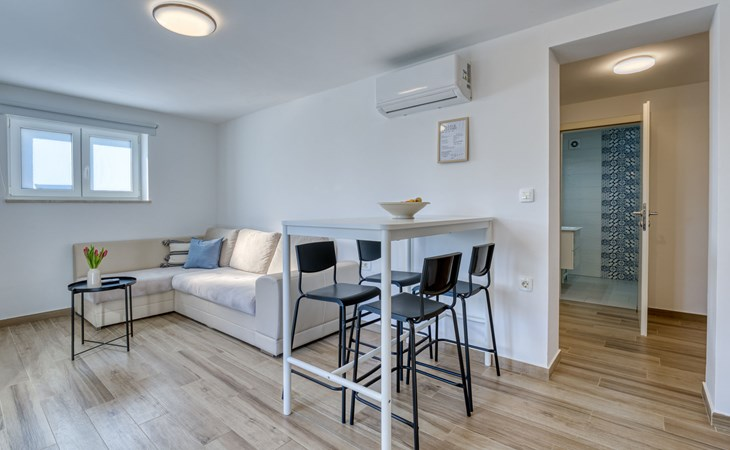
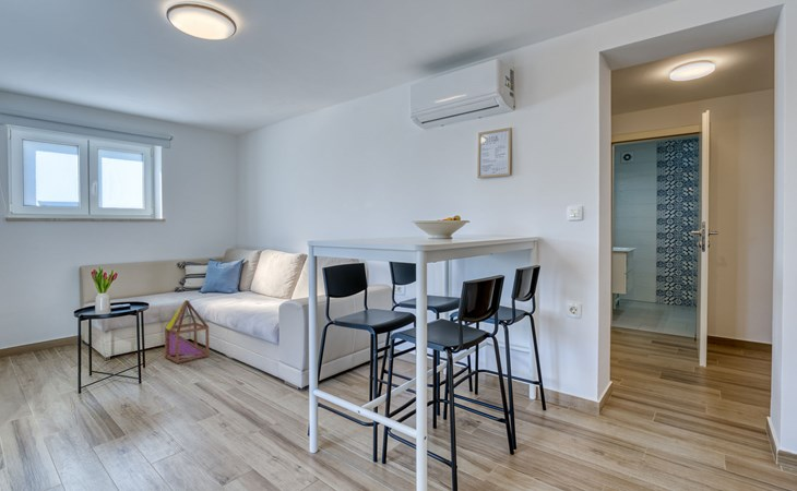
+ geometric solid [164,299,211,364]
